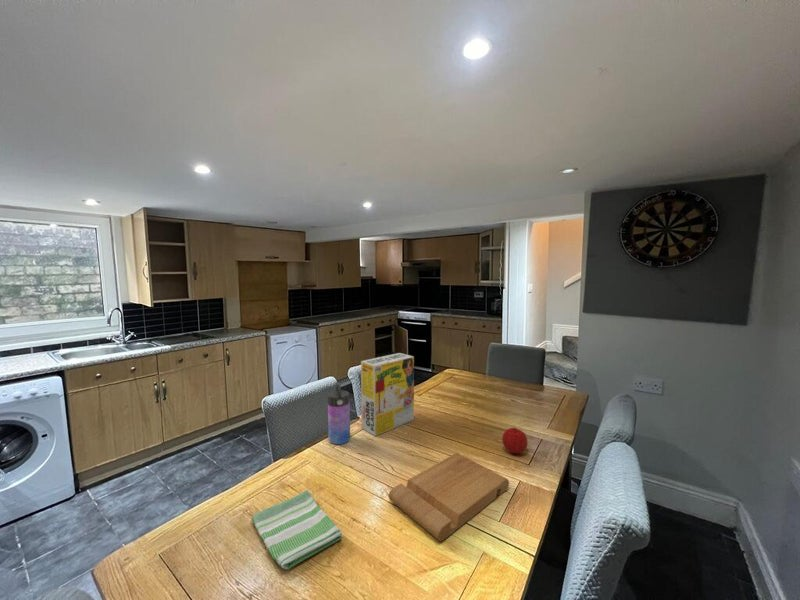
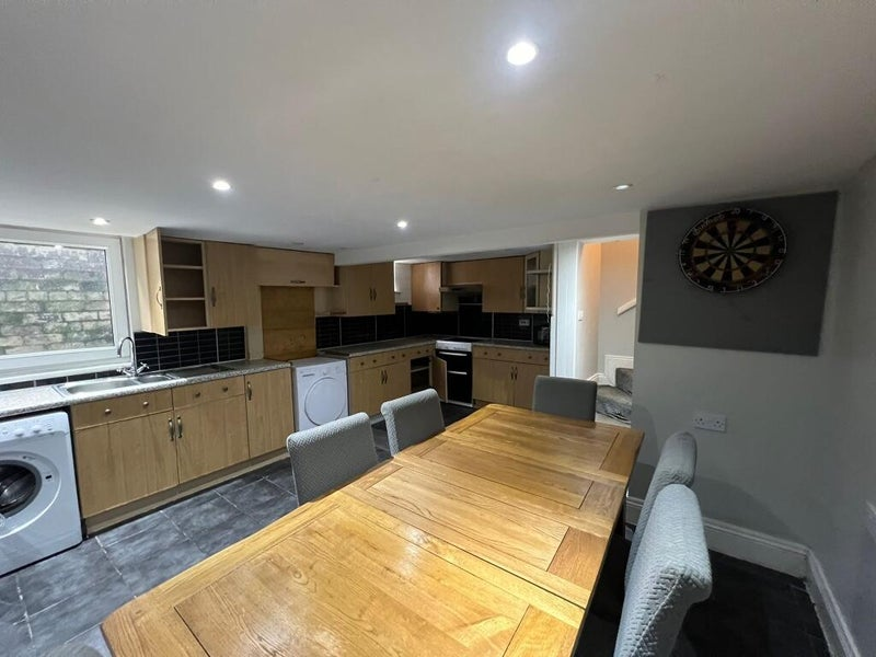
- fruit [501,427,528,455]
- cutting board [388,452,510,542]
- water bottle [327,382,351,445]
- cereal box [360,352,415,437]
- dish towel [251,489,343,570]
